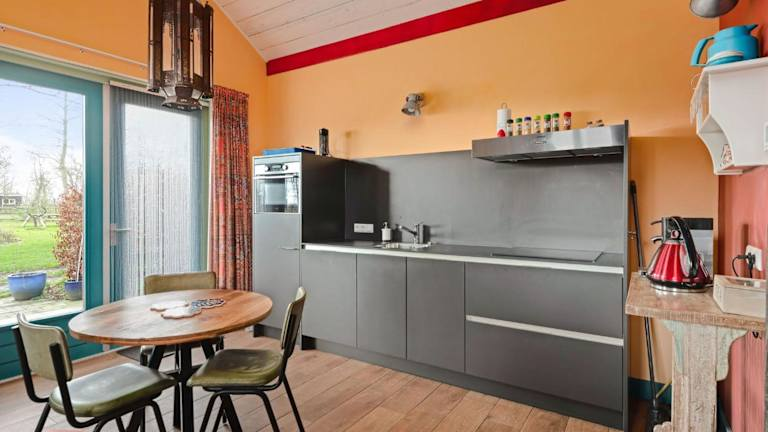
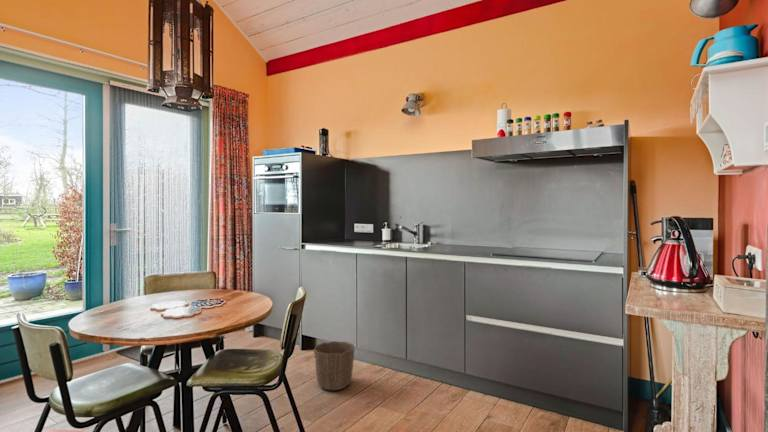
+ waste basket [313,340,356,391]
